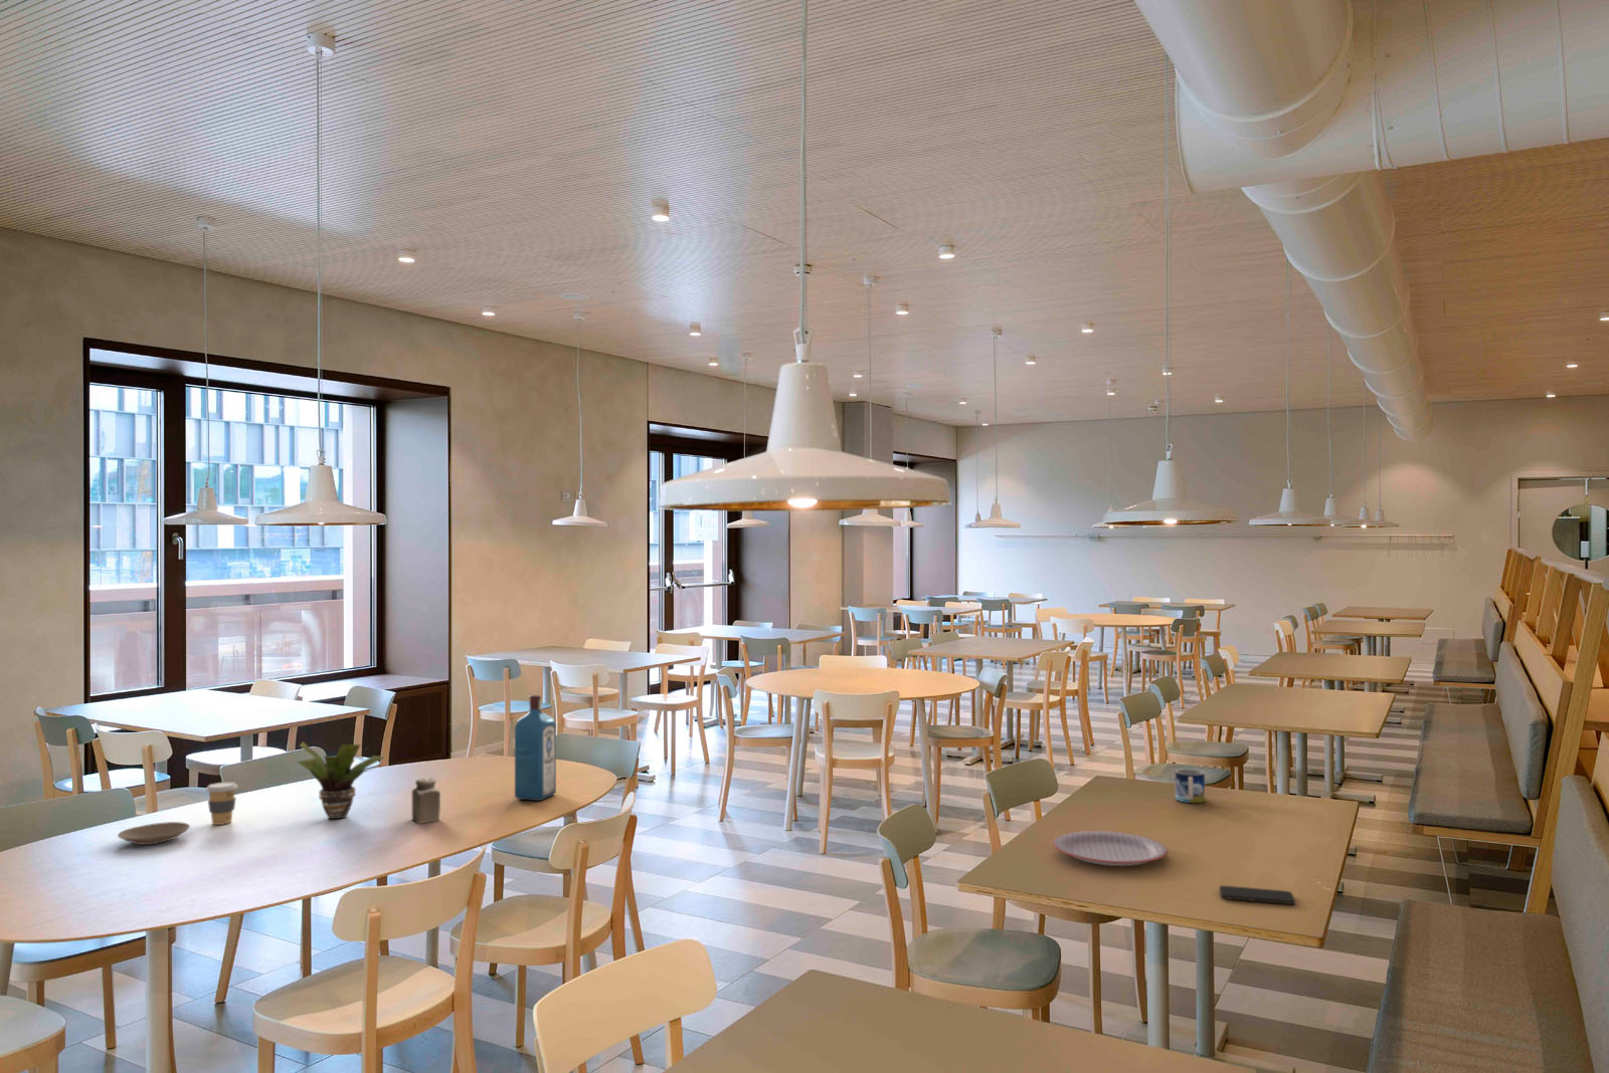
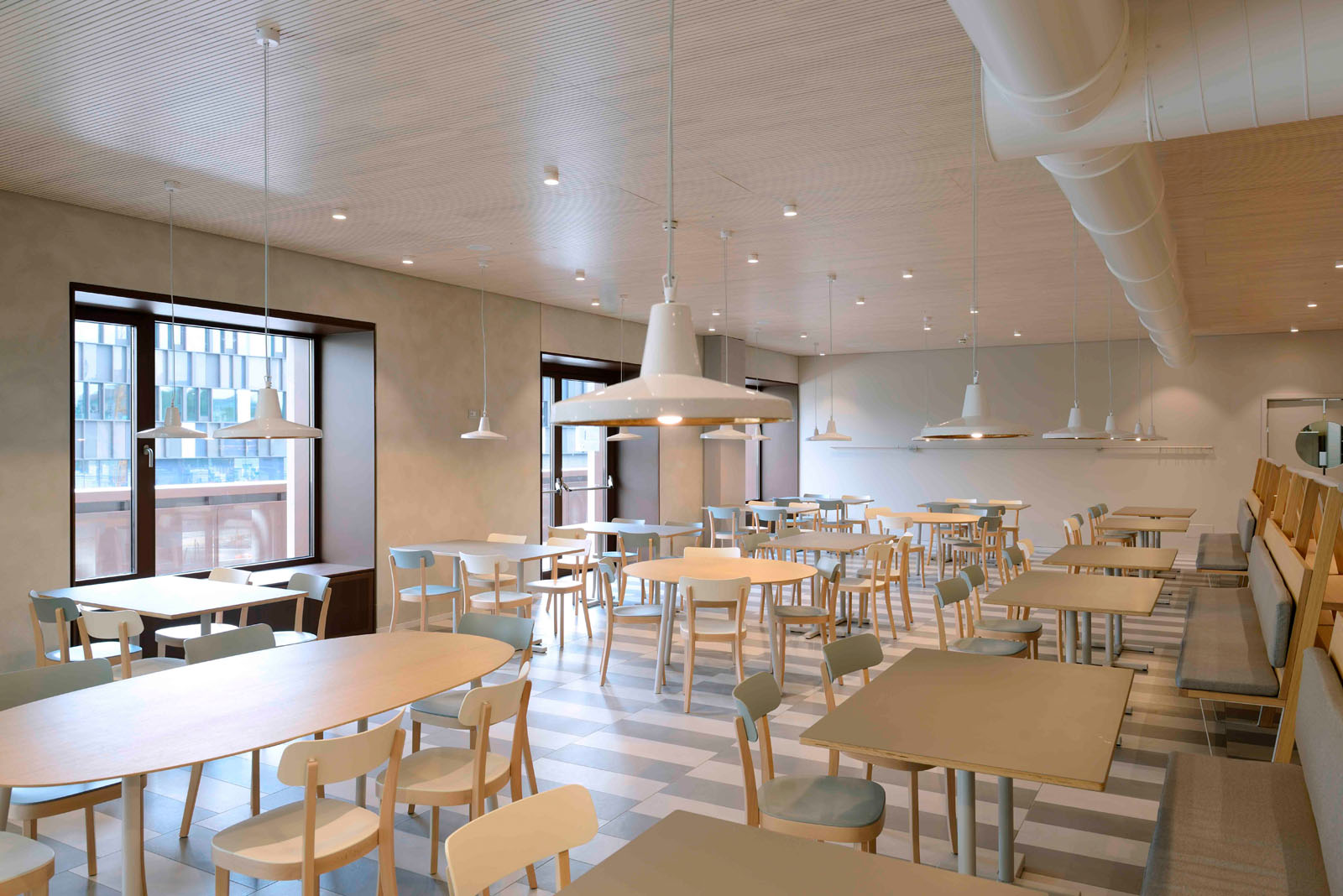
- liquor [514,695,557,801]
- mug [1174,768,1205,804]
- salt shaker [411,777,441,825]
- smartphone [1217,884,1296,905]
- plate [1052,830,1168,867]
- coffee cup [205,781,240,826]
- potted plant [296,740,385,820]
- plate [116,820,190,845]
